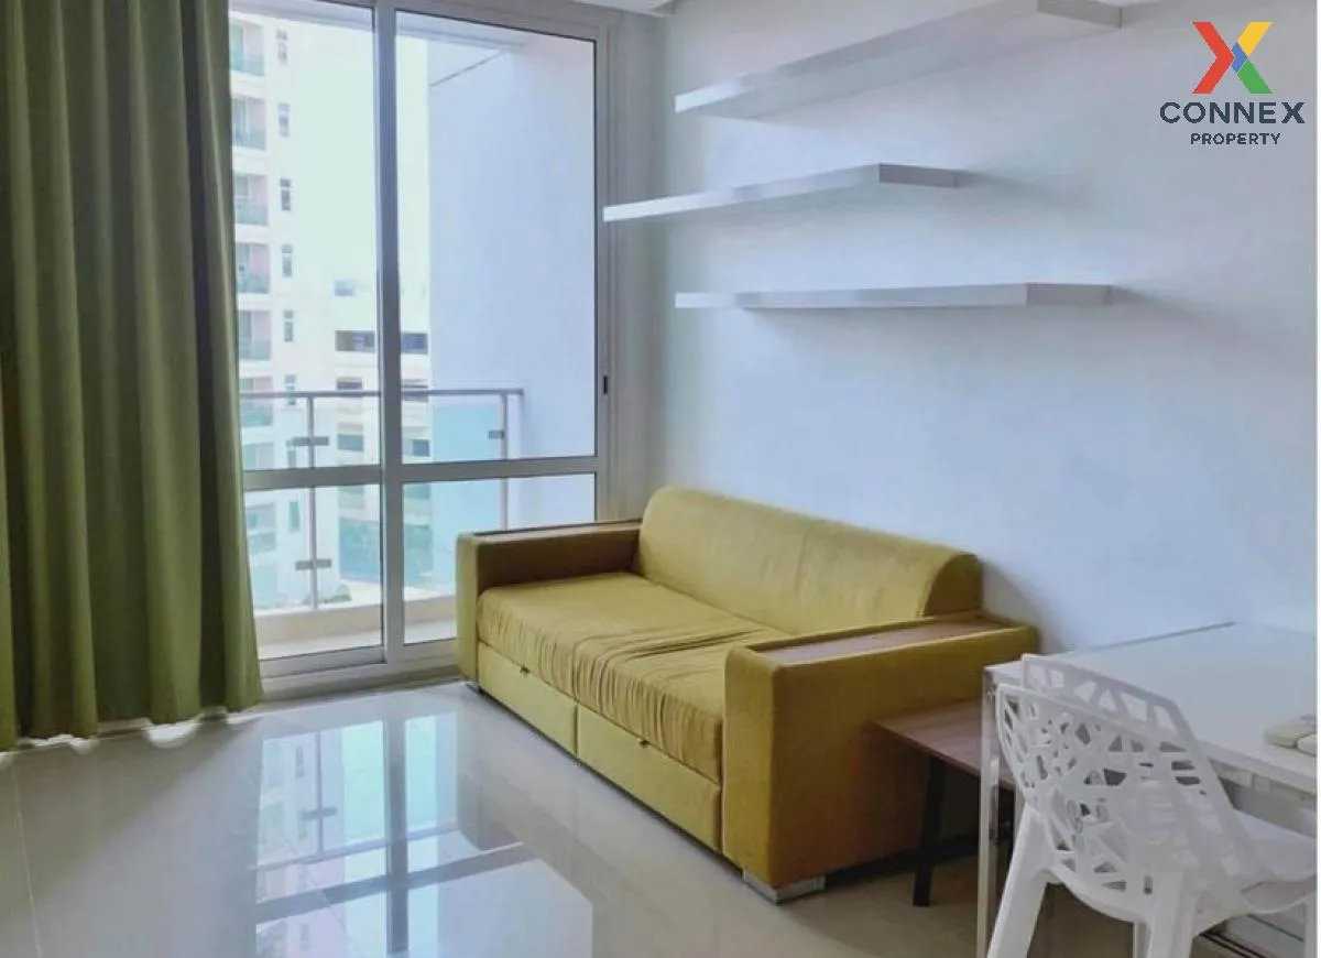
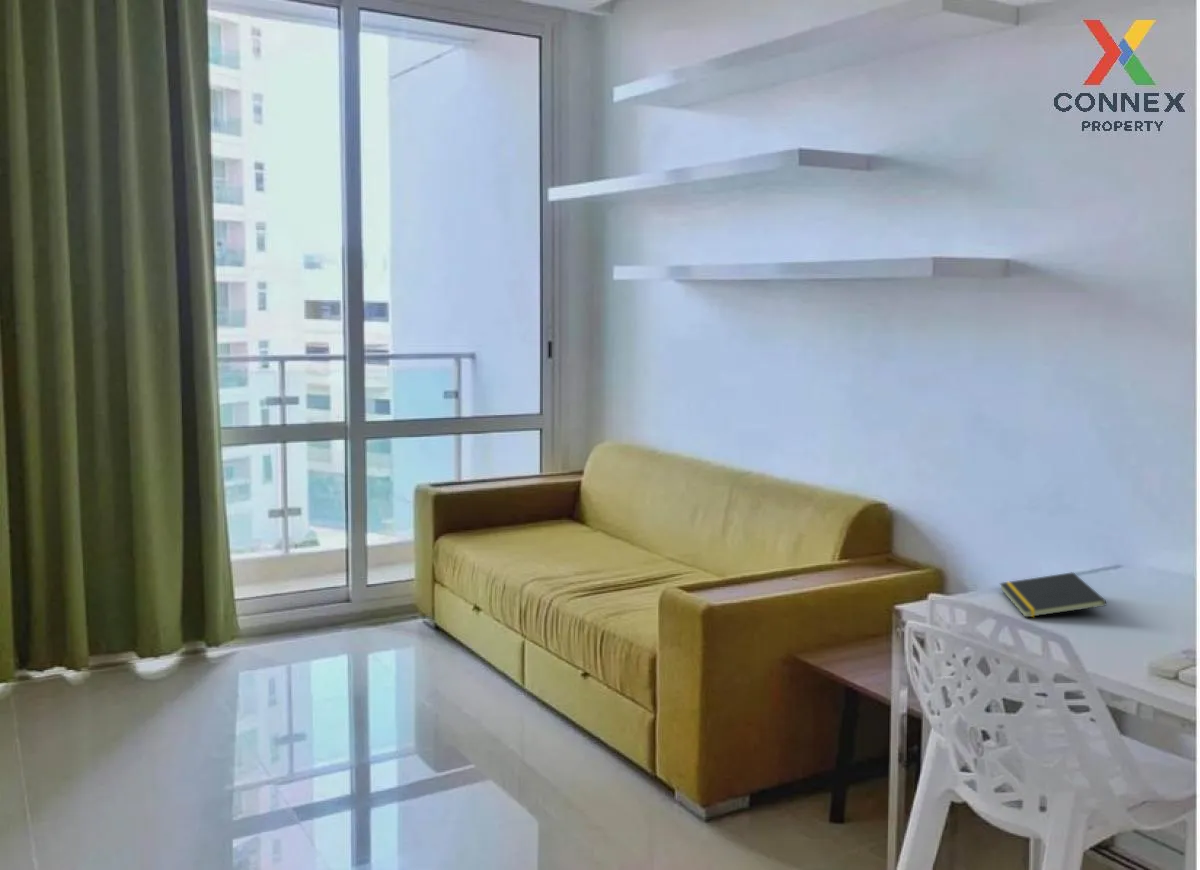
+ notepad [999,571,1107,618]
